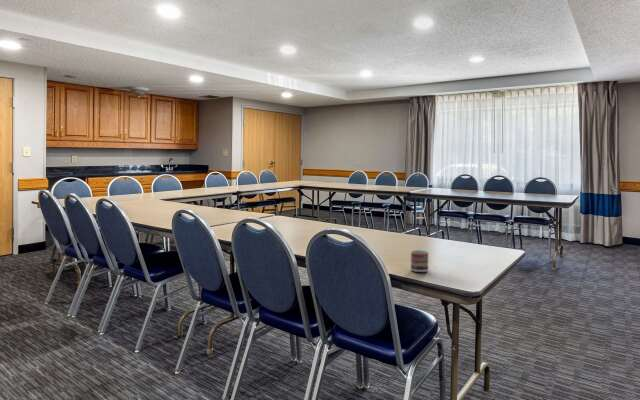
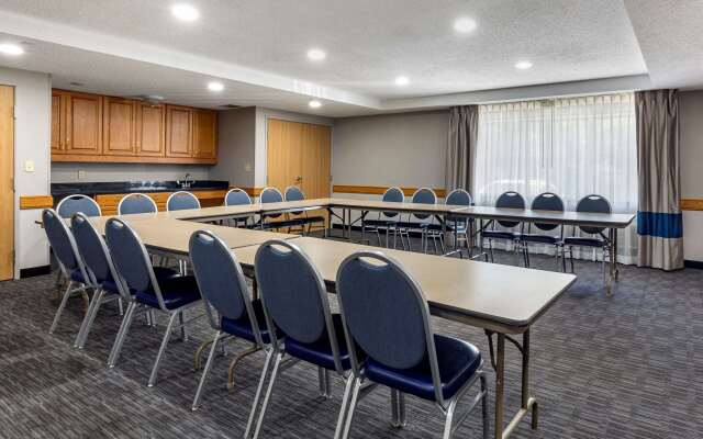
- cup [410,249,430,273]
